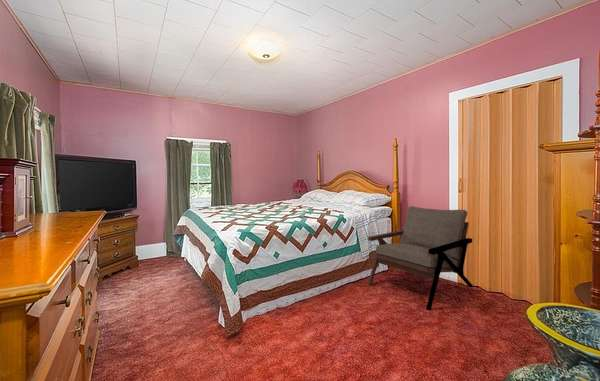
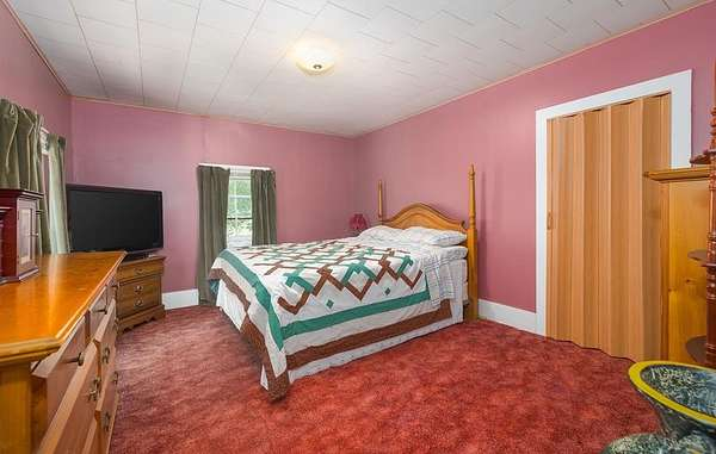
- armchair [367,205,474,311]
